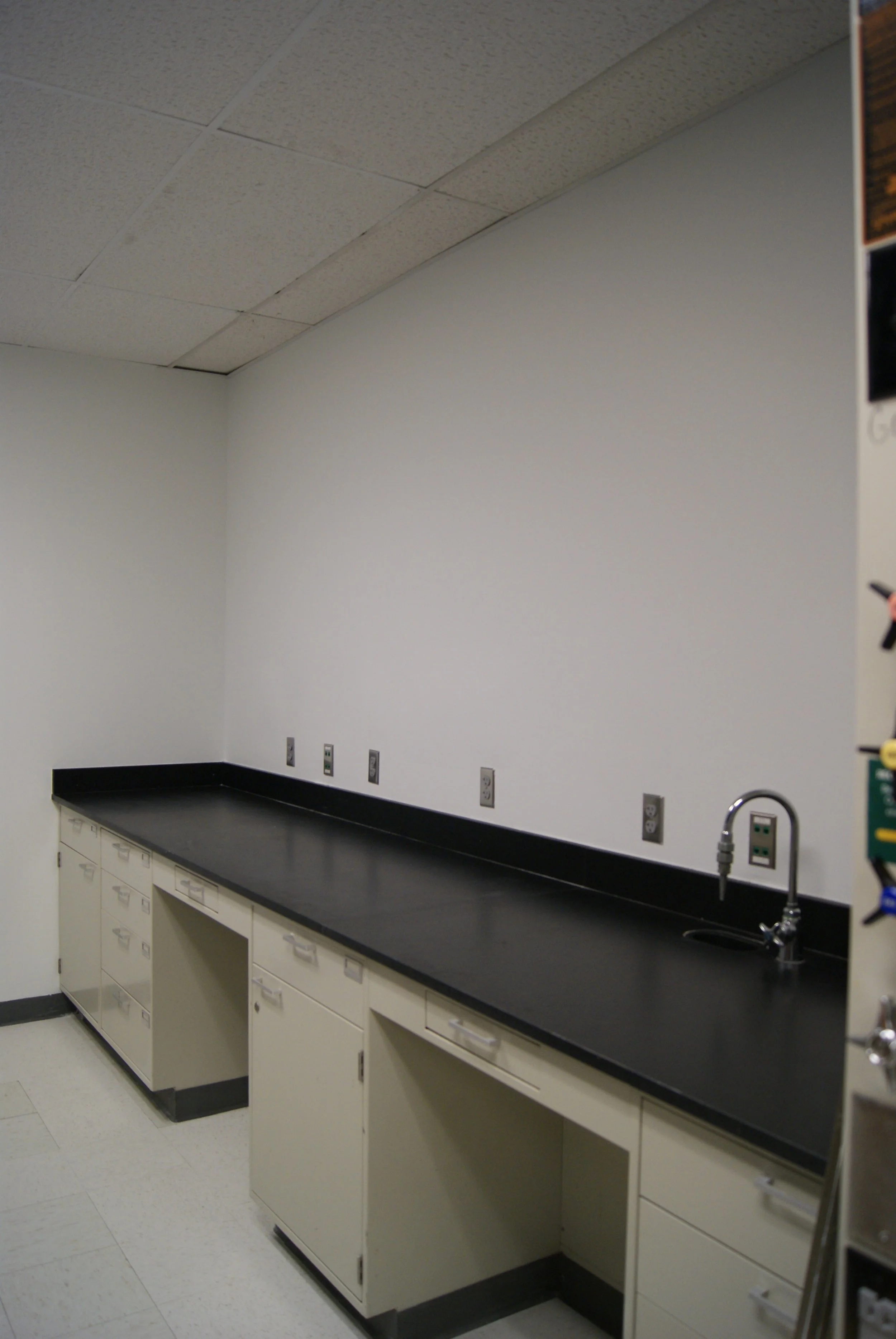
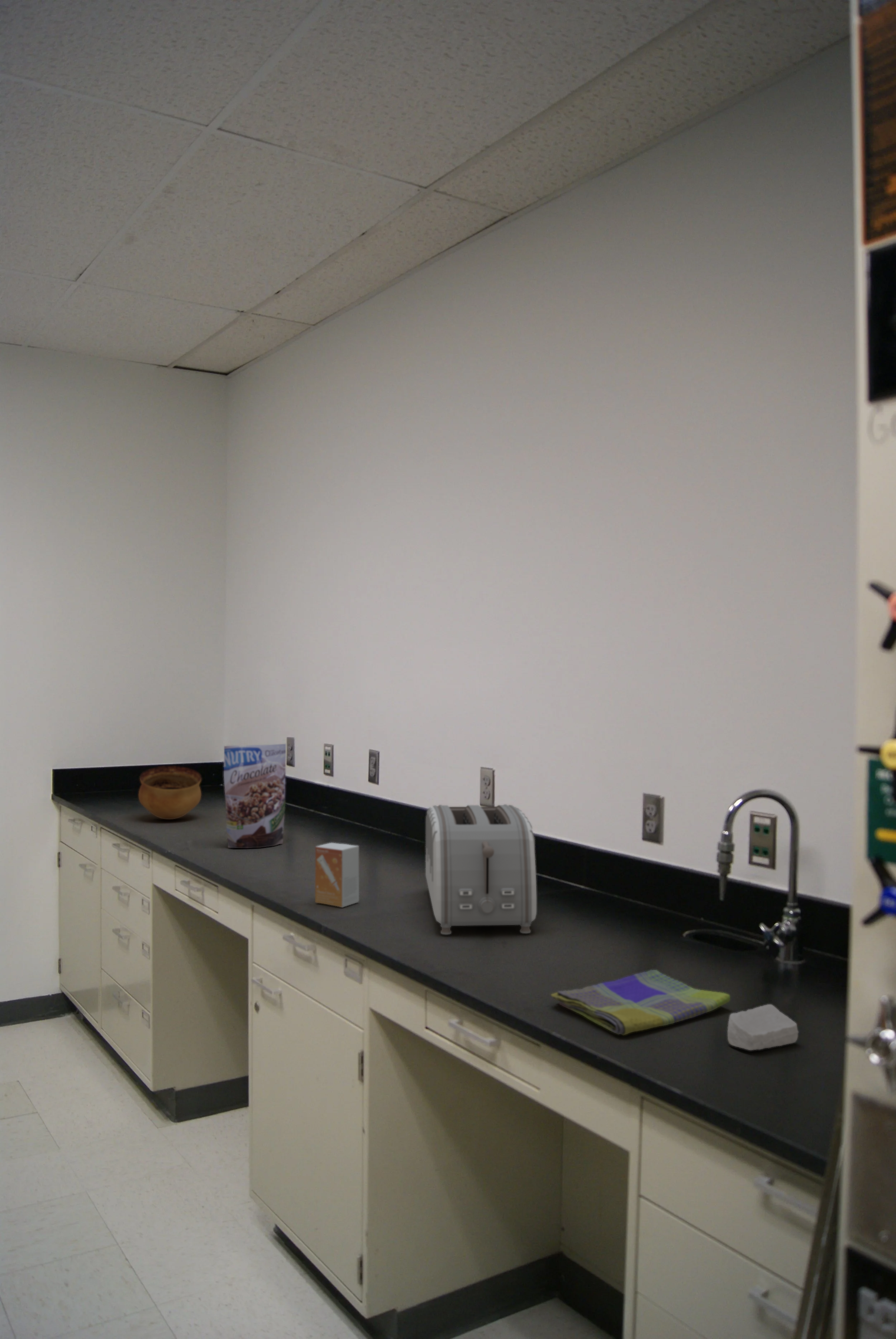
+ bowl [138,765,202,820]
+ toaster [425,804,537,935]
+ soap bar [727,1004,799,1051]
+ dish towel [551,969,731,1035]
+ small box [315,842,359,908]
+ granola pouch [223,744,286,849]
